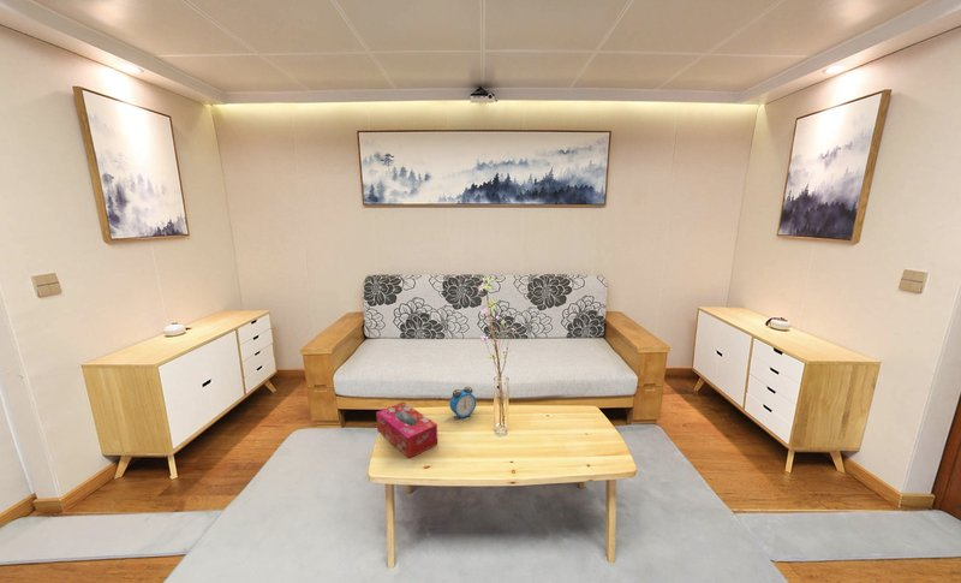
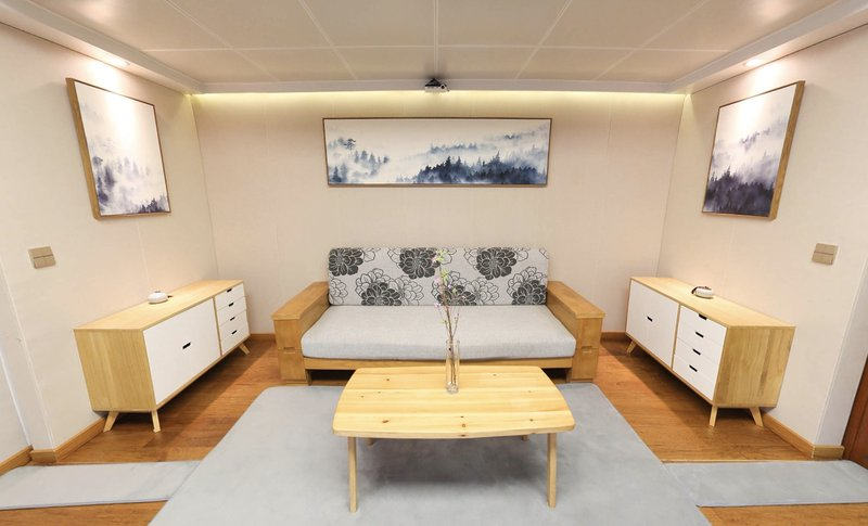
- alarm clock [448,386,477,420]
- tissue box [375,401,438,459]
